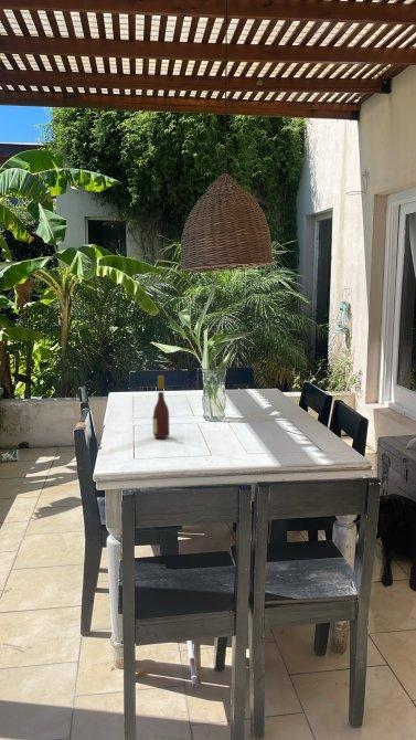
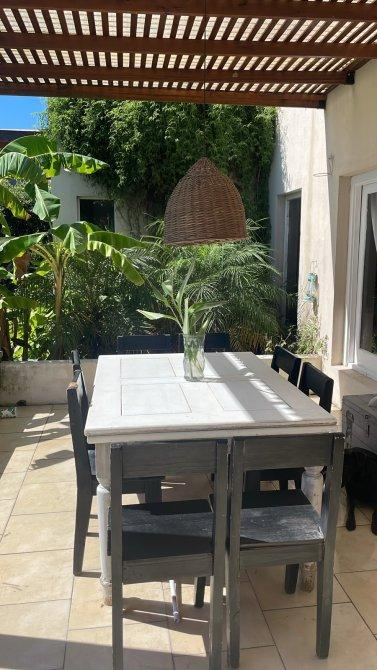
- wine bottle [151,374,171,438]
